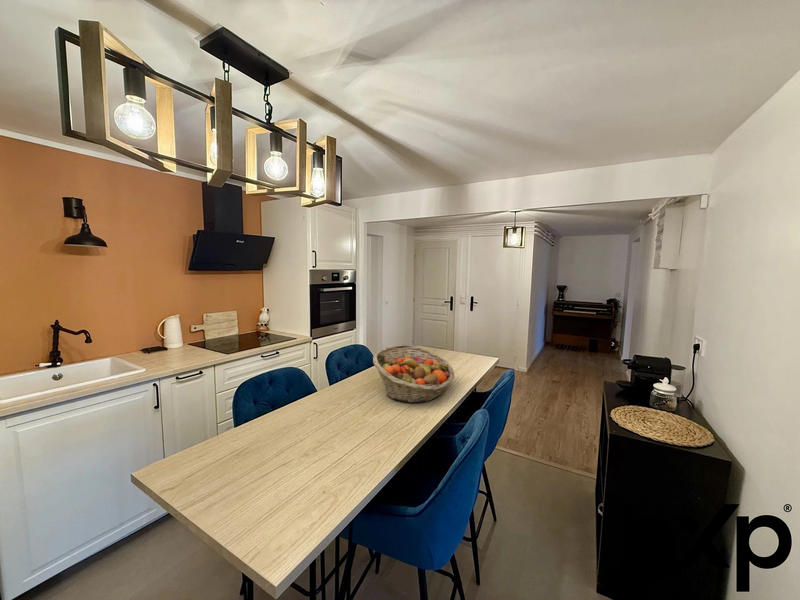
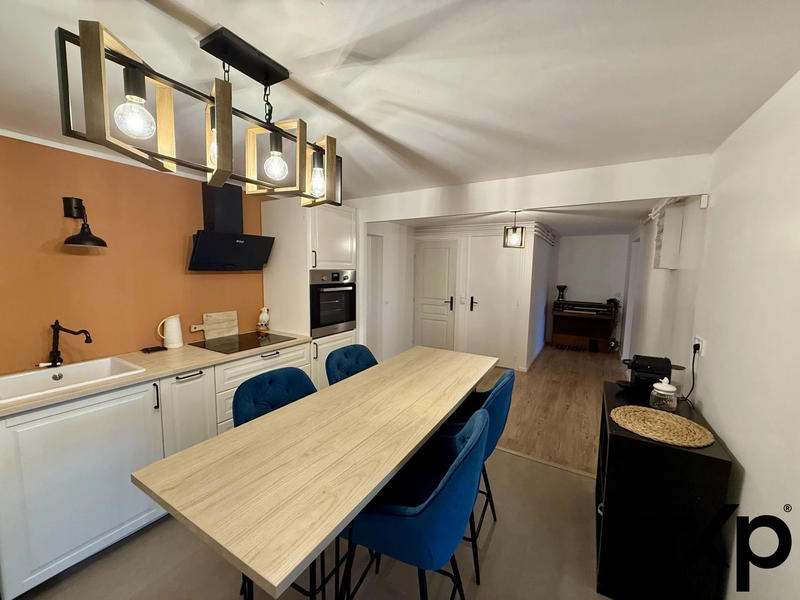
- fruit basket [372,344,455,404]
